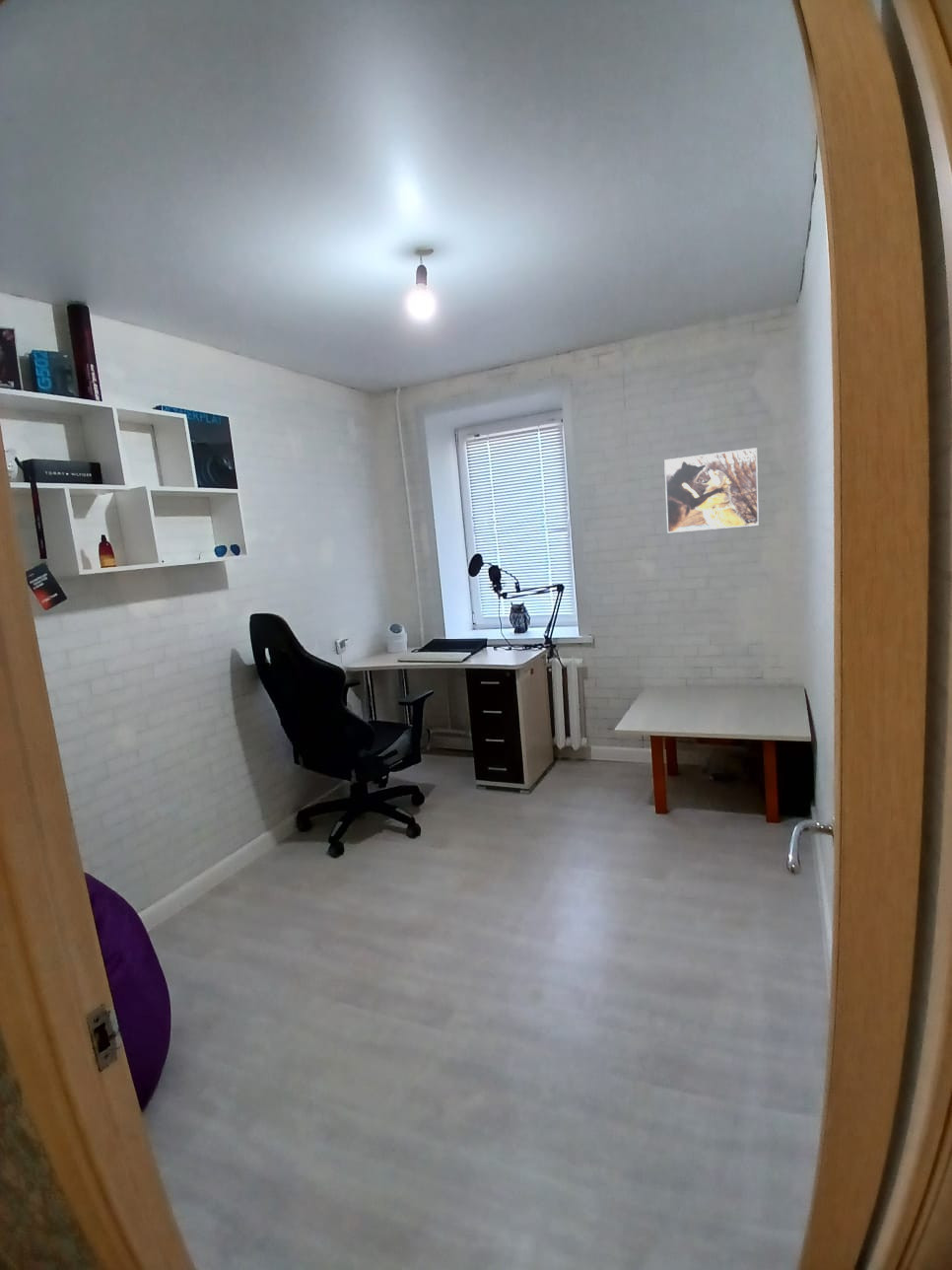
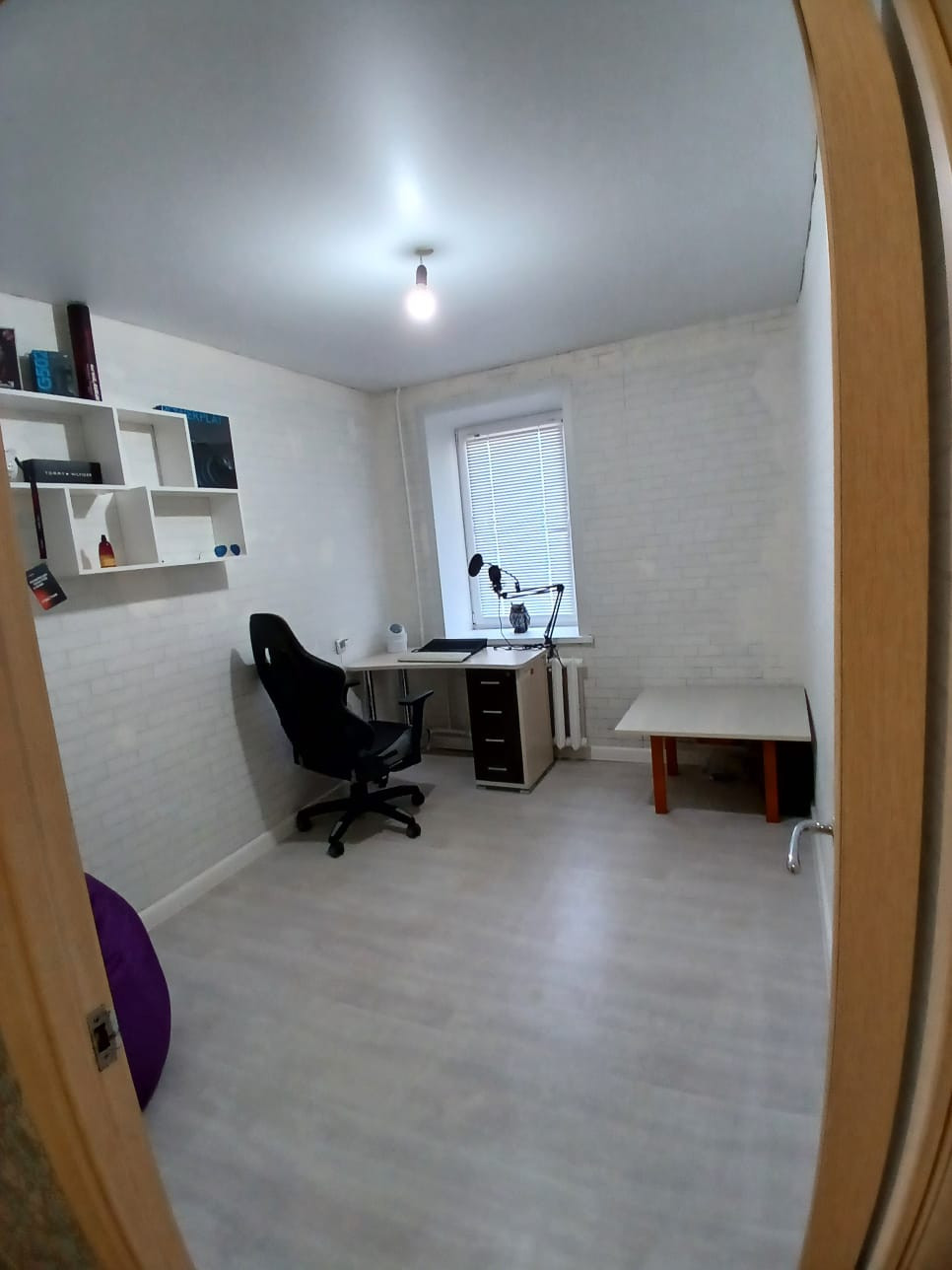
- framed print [663,447,760,533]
